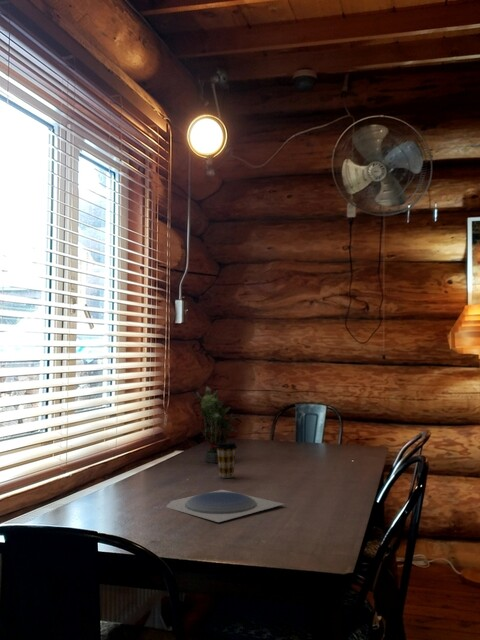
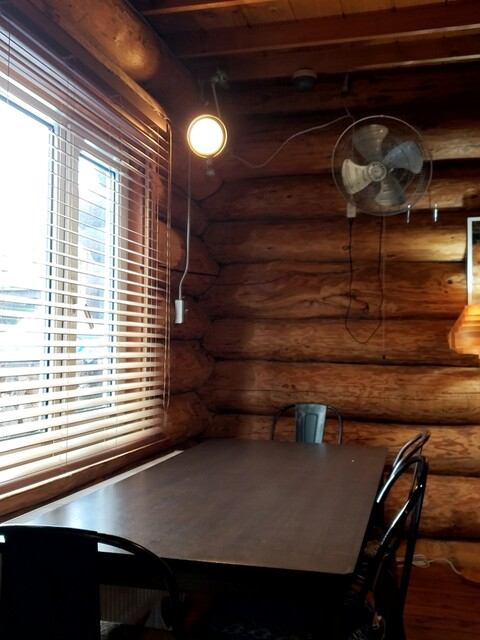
- potted plant [195,385,242,464]
- coffee cup [216,441,238,479]
- plate [165,489,284,523]
